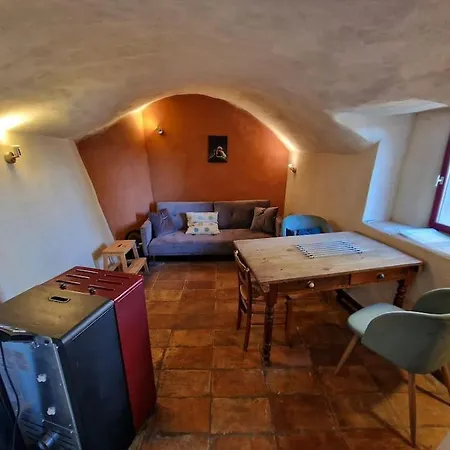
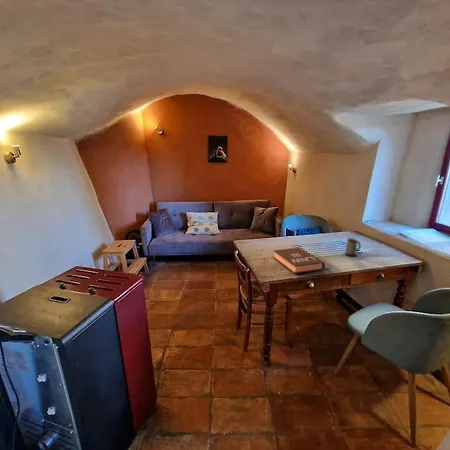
+ book [272,247,326,275]
+ mug [344,237,362,257]
